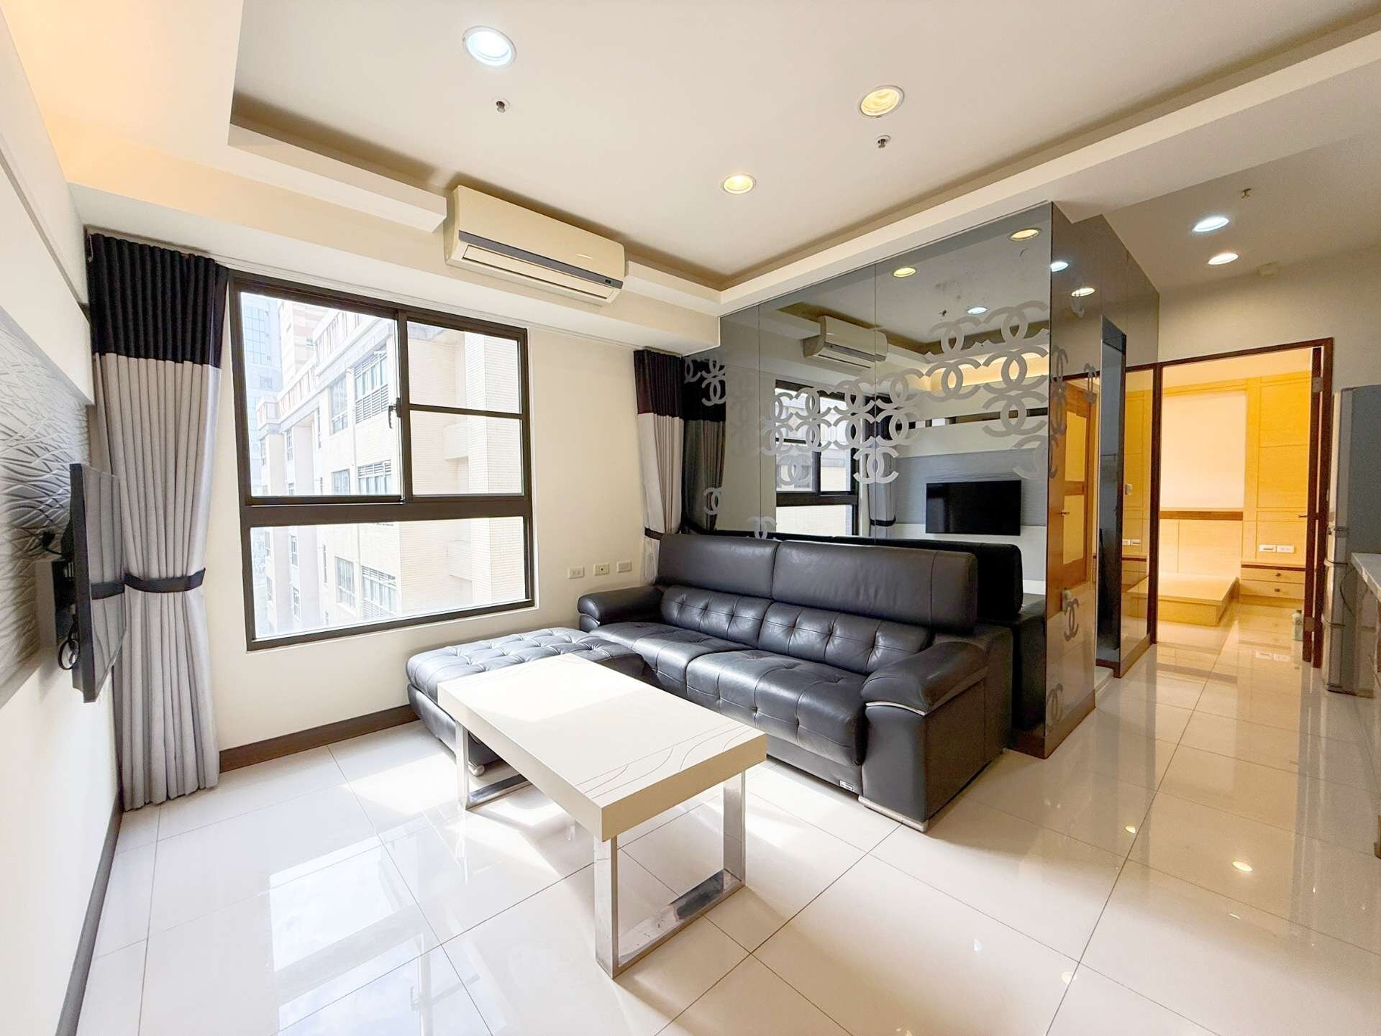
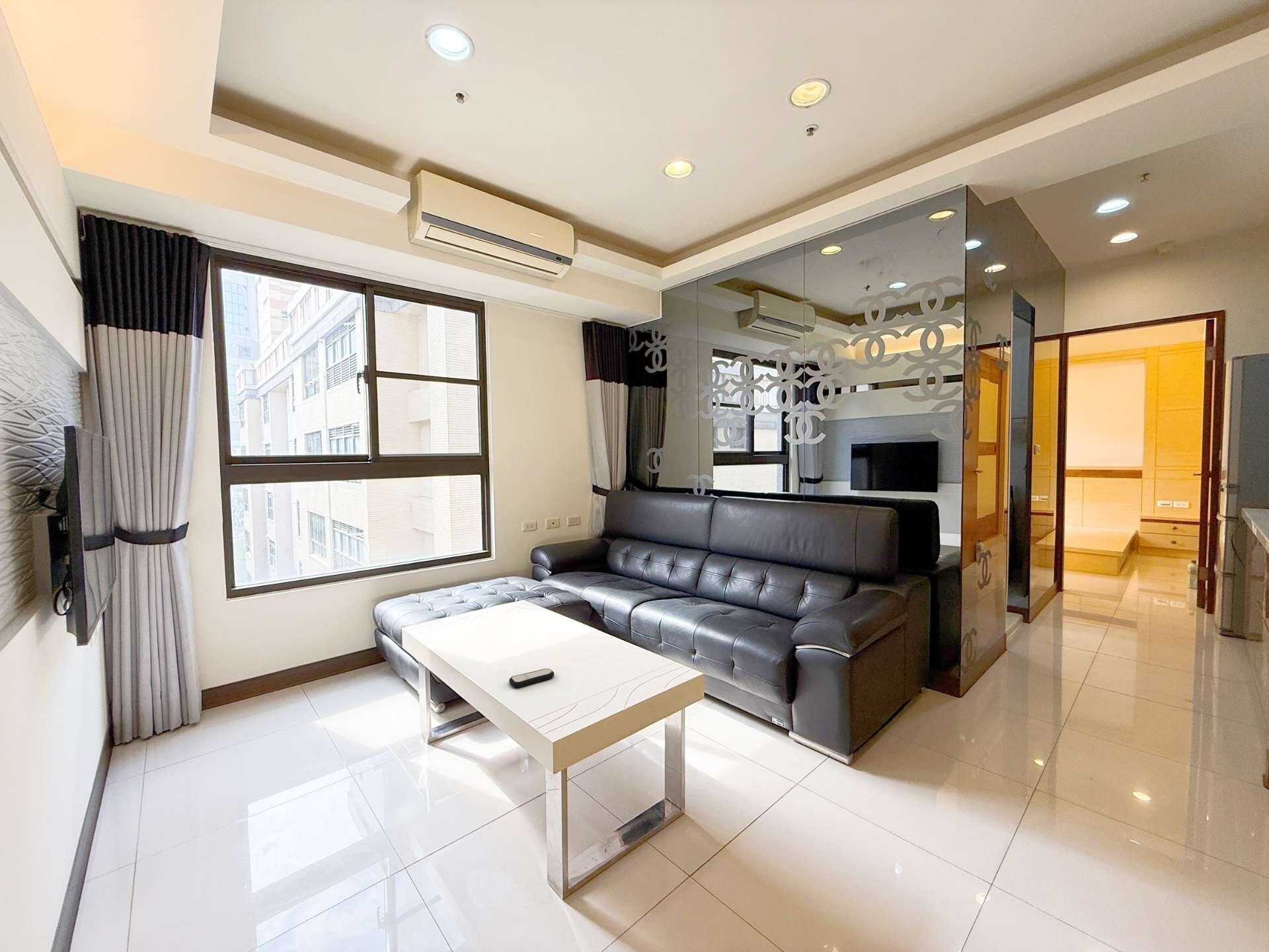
+ remote control [509,668,555,688]
